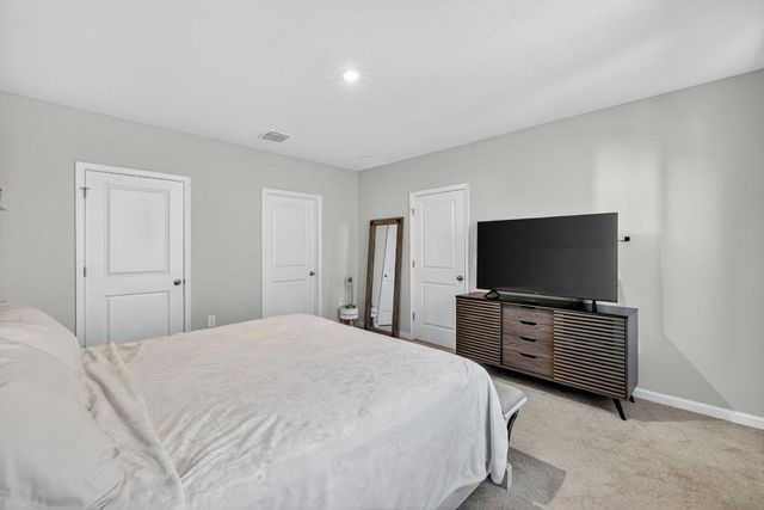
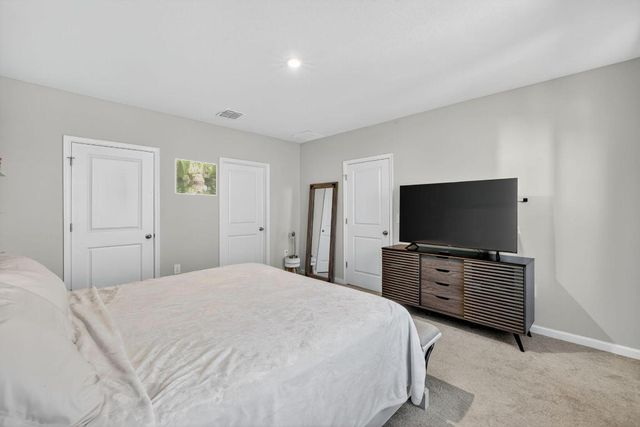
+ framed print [174,158,218,197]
